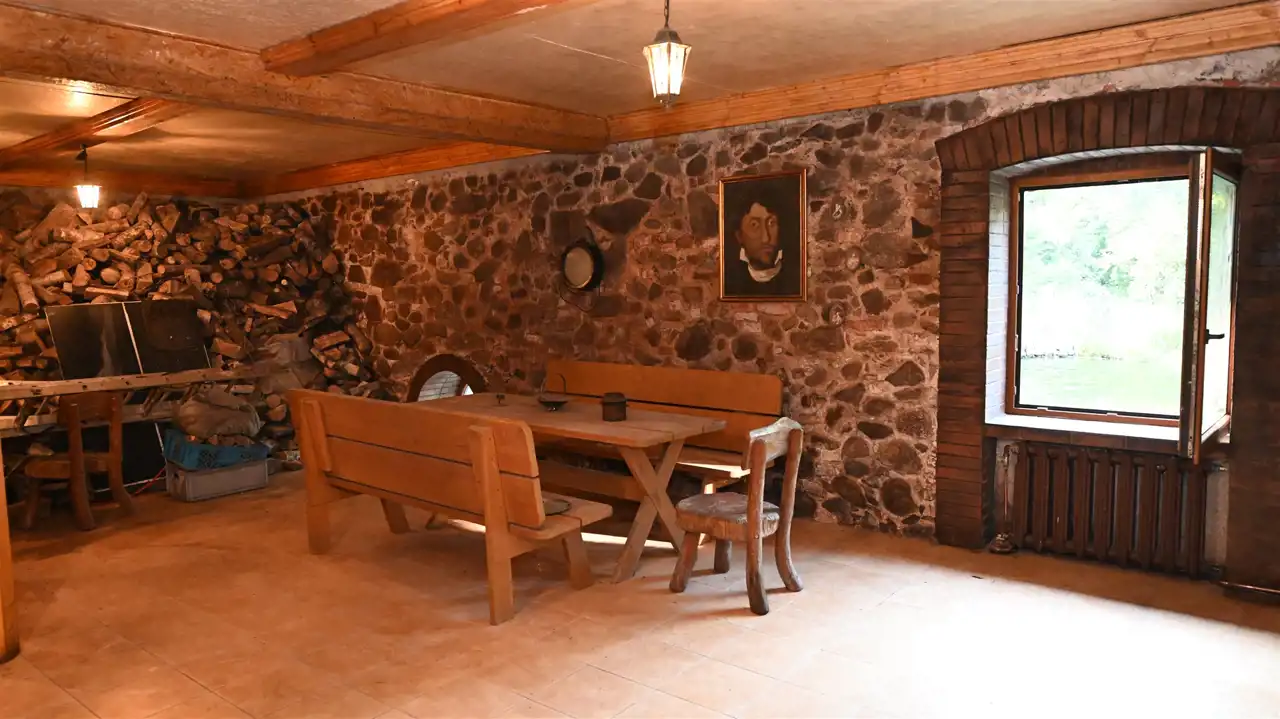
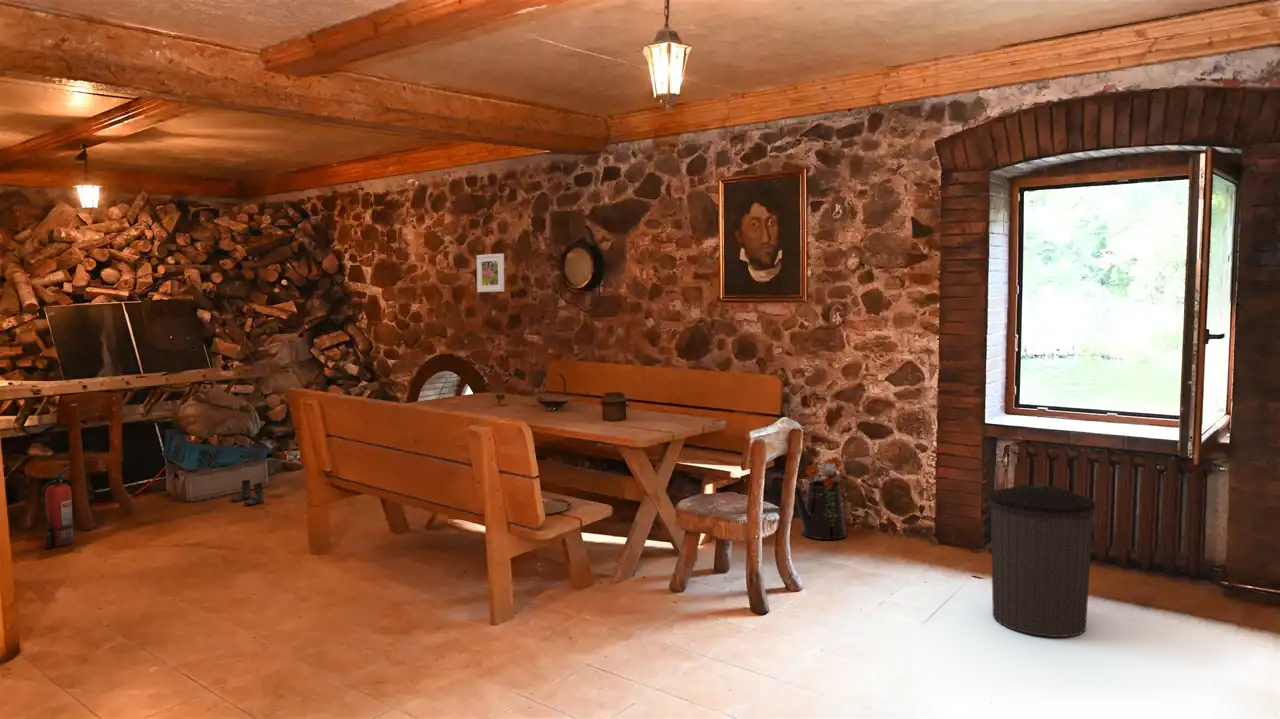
+ boots [229,479,265,506]
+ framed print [476,253,505,293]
+ trash can [988,482,1096,638]
+ watering can [794,455,849,541]
+ fire extinguisher [40,466,75,549]
